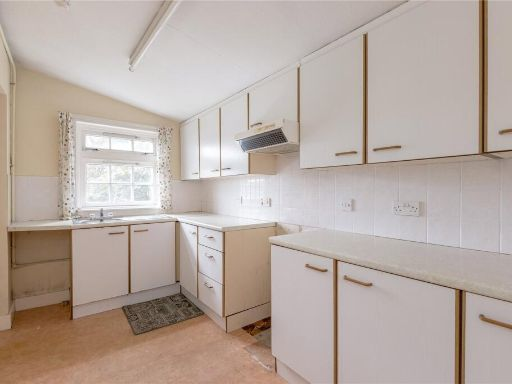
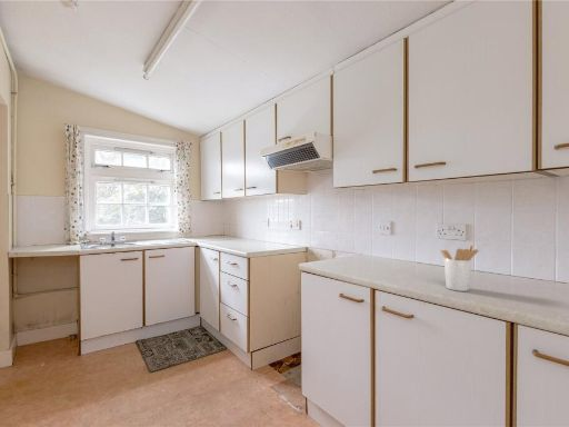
+ utensil holder [439,244,480,292]
